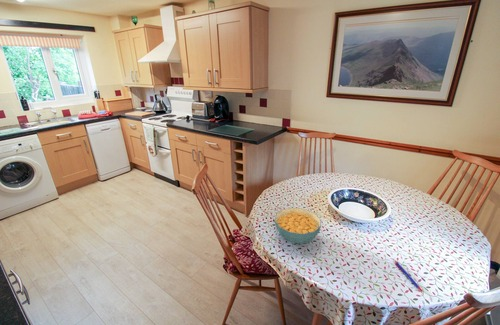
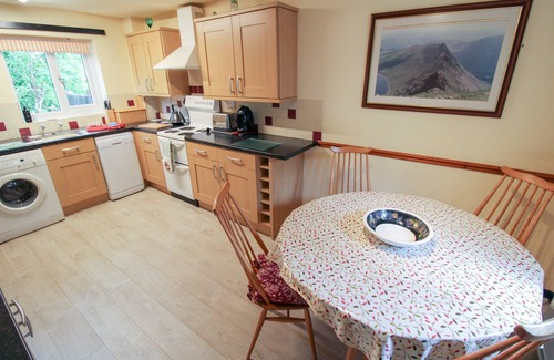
- cereal bowl [274,207,322,245]
- pen [394,260,424,293]
